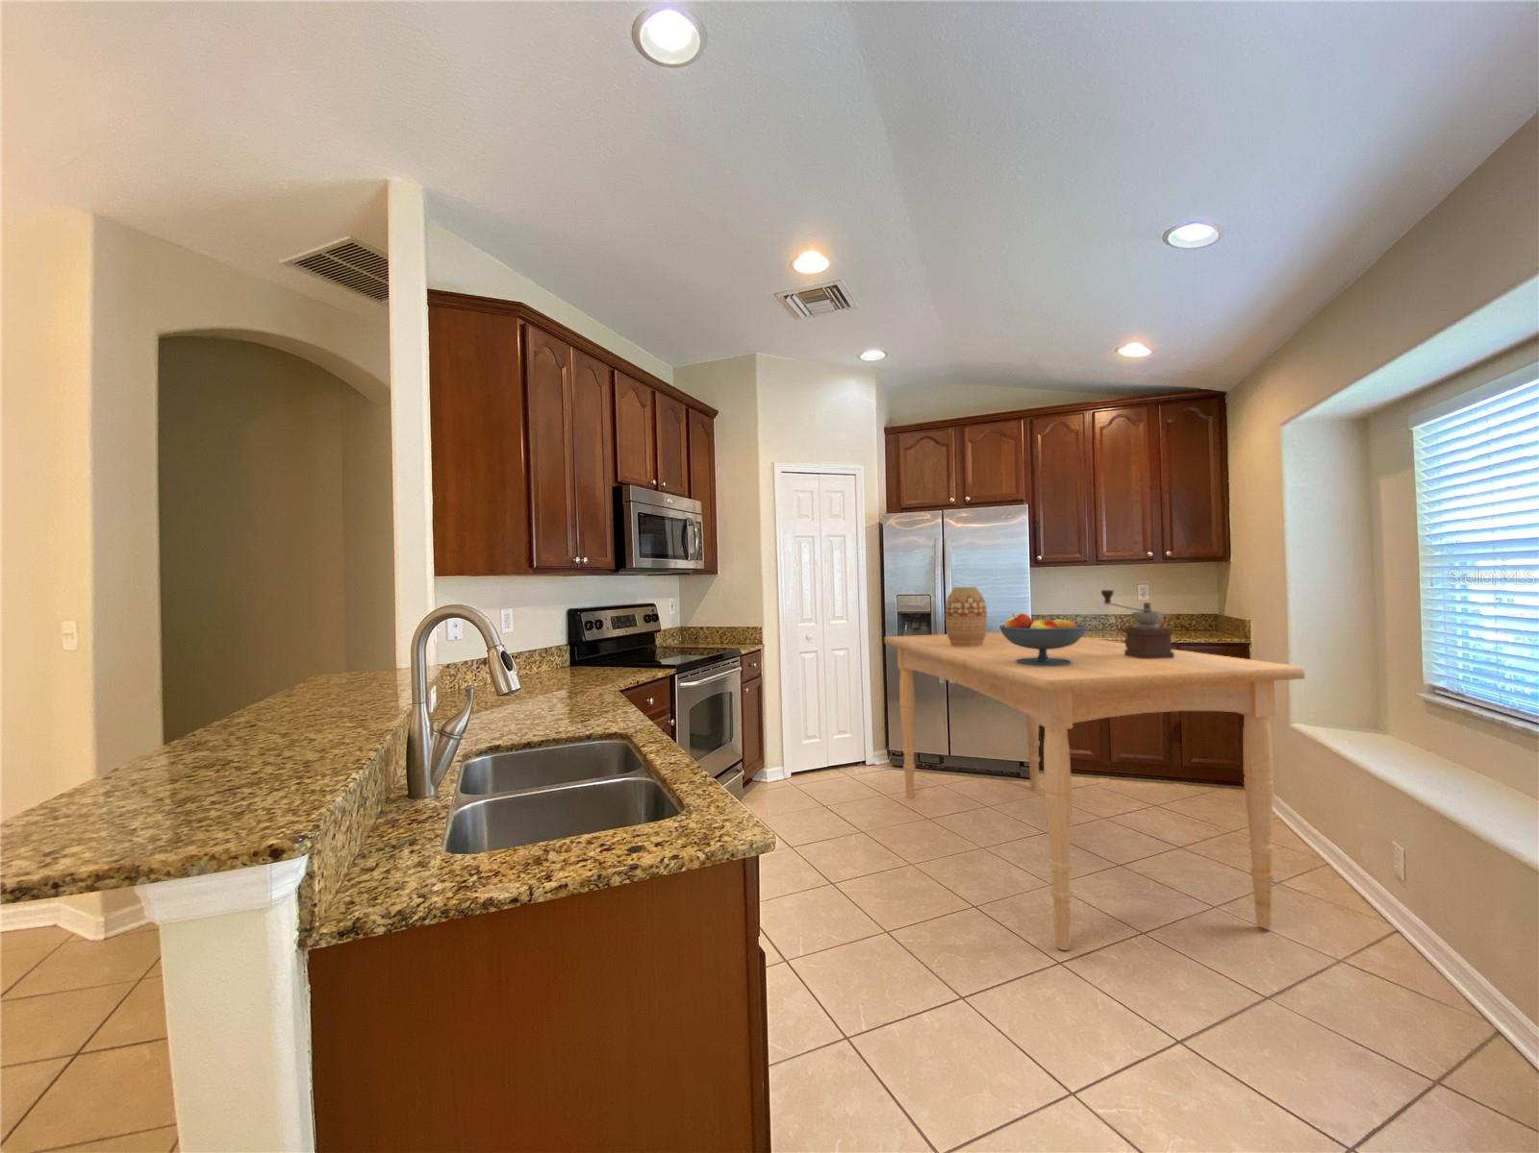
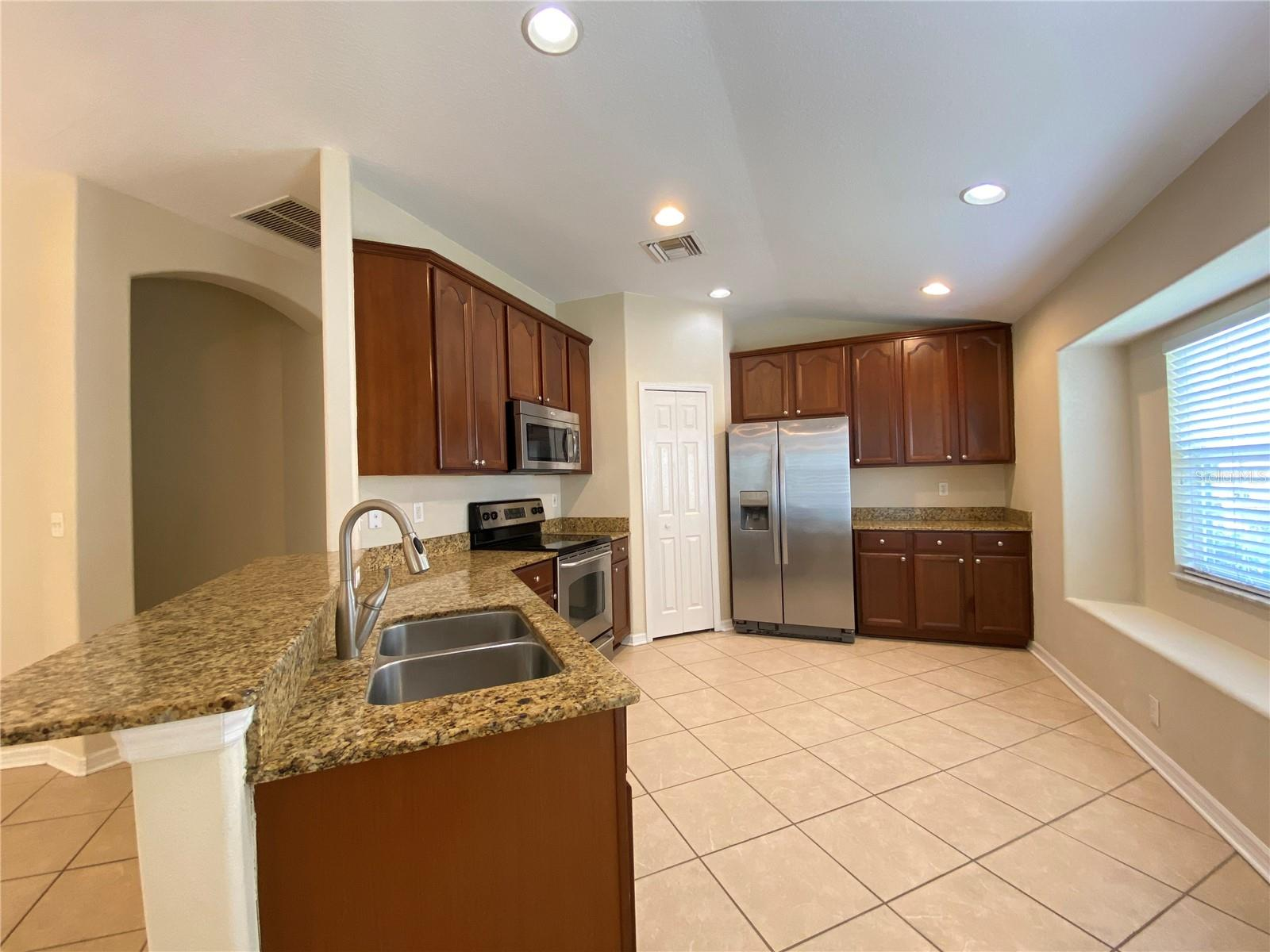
- fruit bowl [999,613,1087,666]
- coffee grinder [1100,589,1174,659]
- vase [944,586,988,648]
- dining table [883,631,1306,951]
